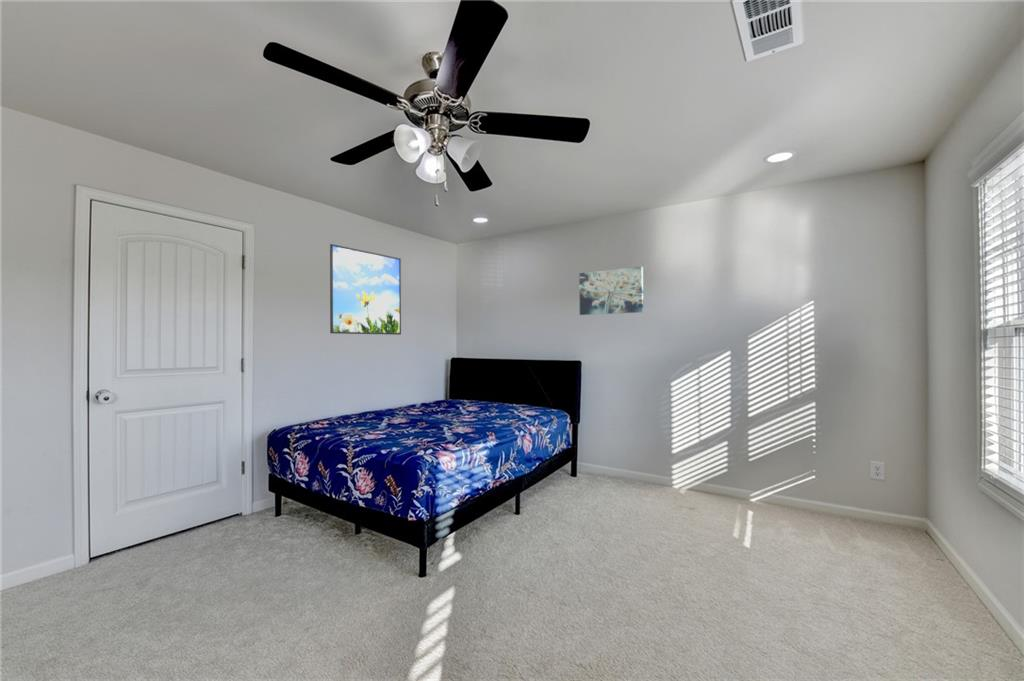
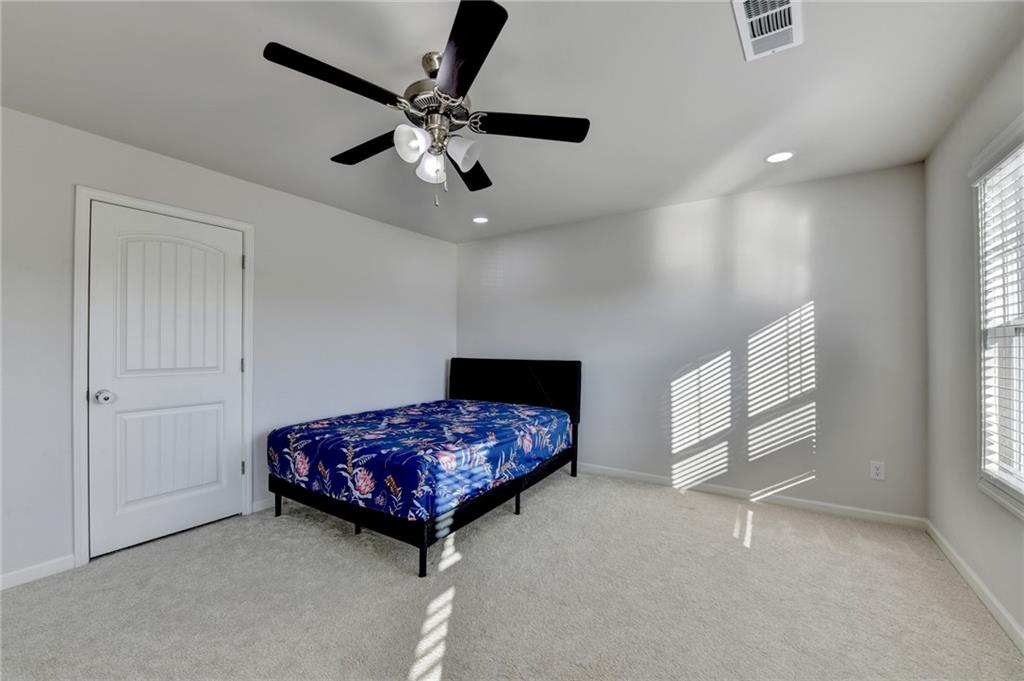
- wall art [578,266,644,316]
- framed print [329,243,402,336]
